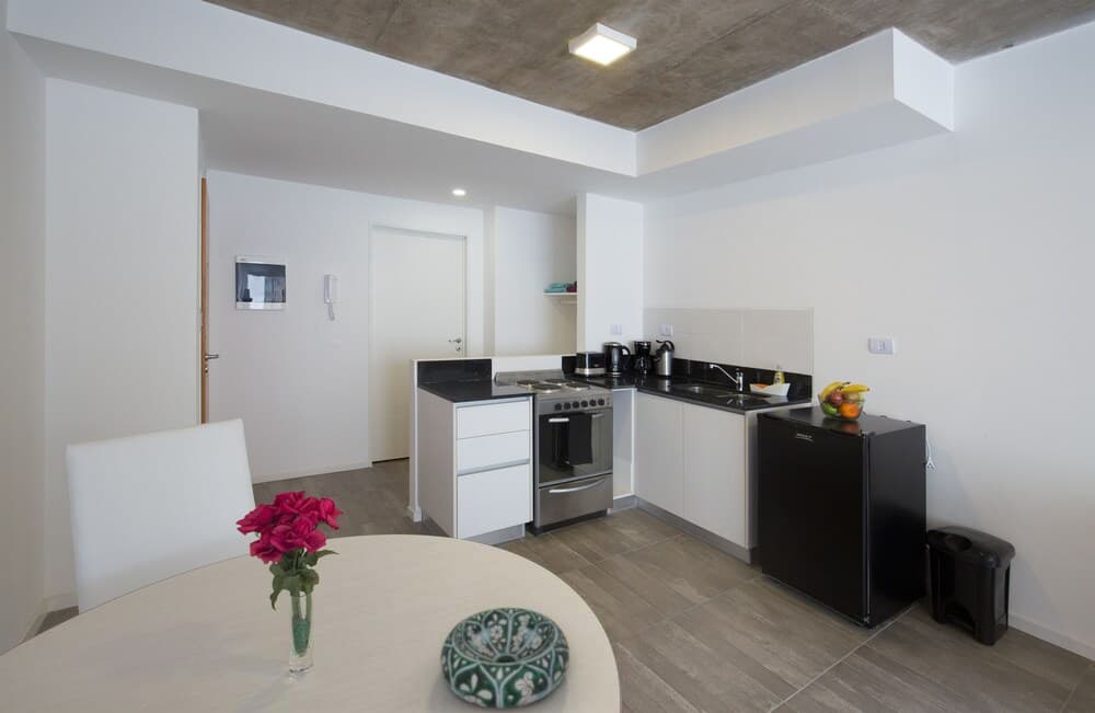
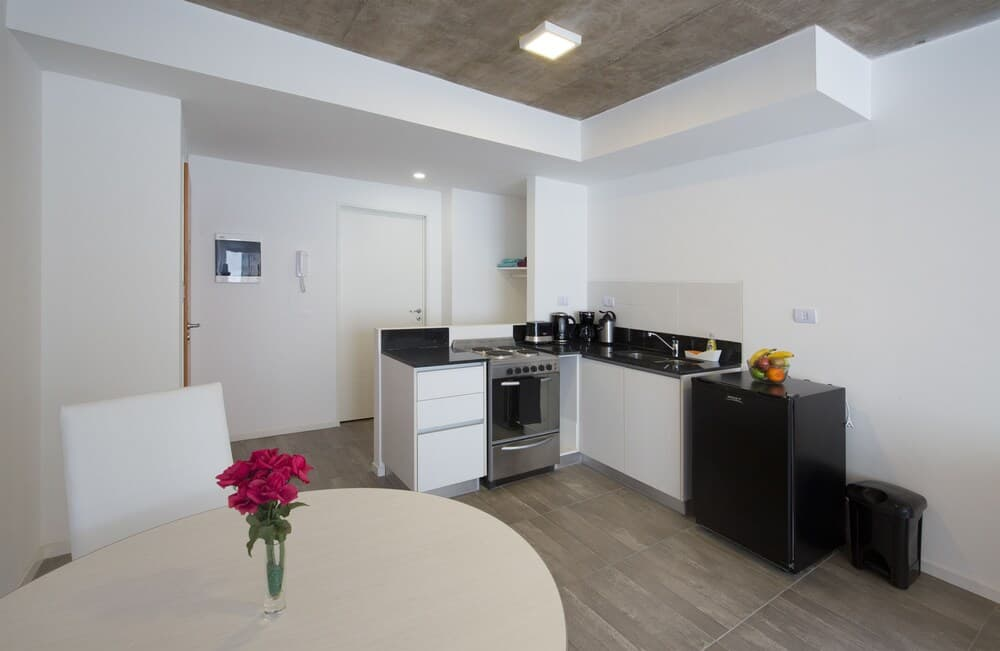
- decorative bowl [439,607,570,710]
